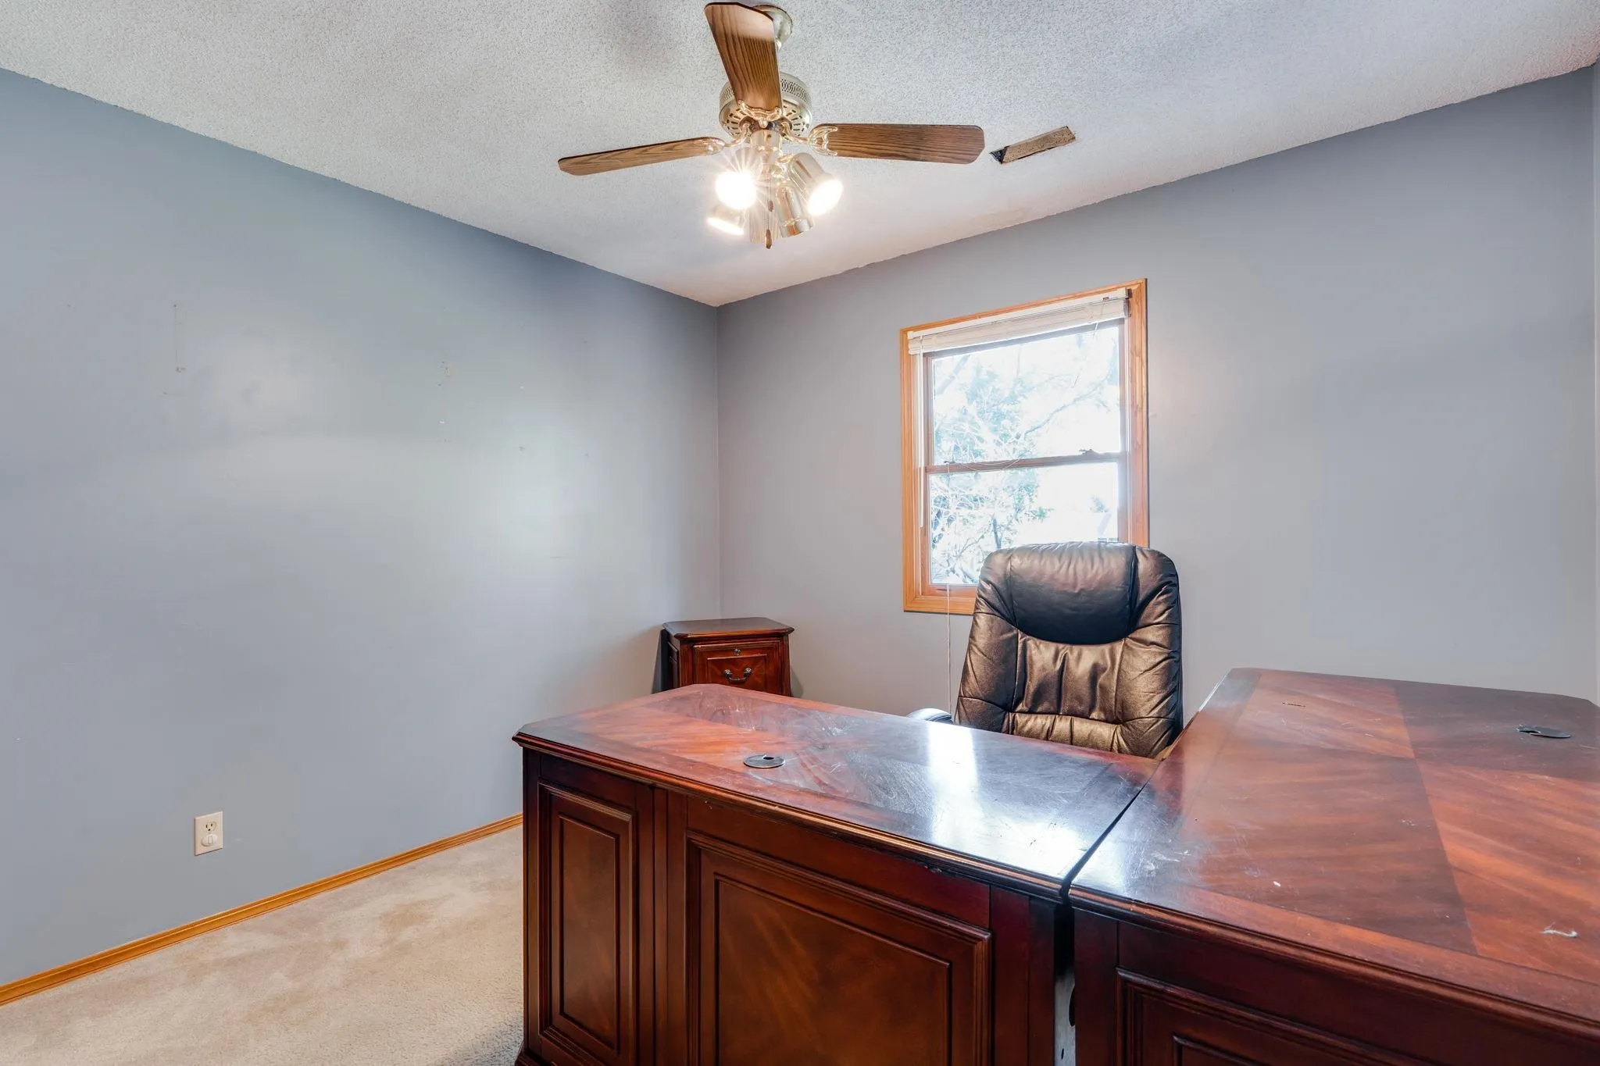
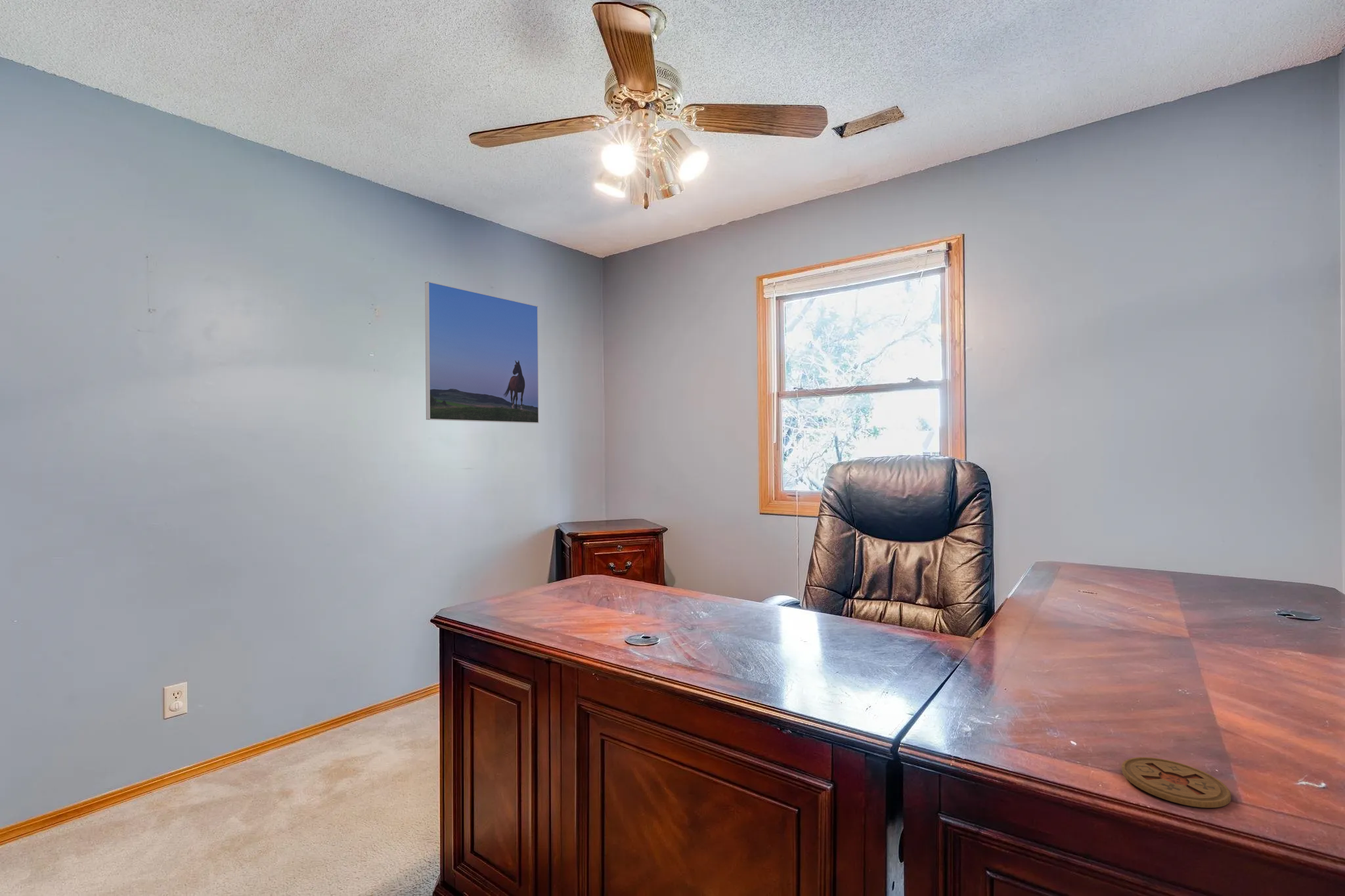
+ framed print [424,281,539,424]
+ coaster [1121,757,1231,809]
